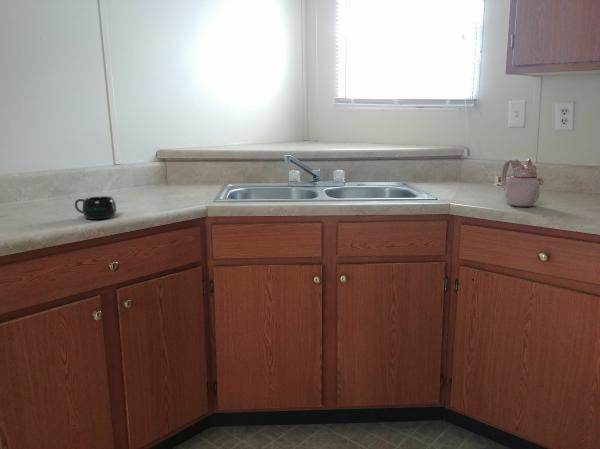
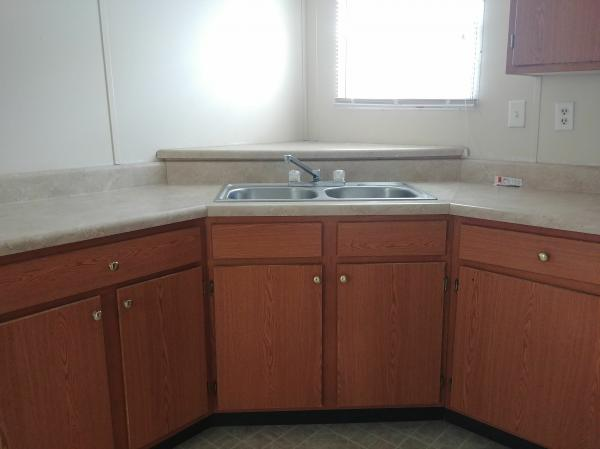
- mug [74,195,118,220]
- teapot [500,158,544,208]
